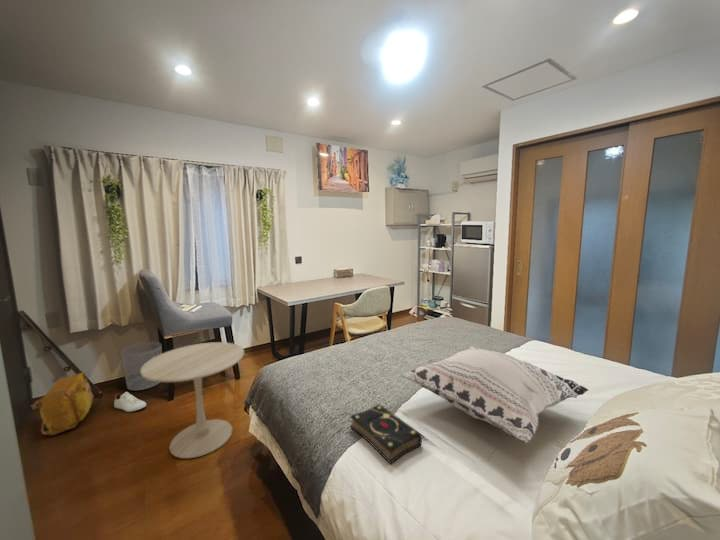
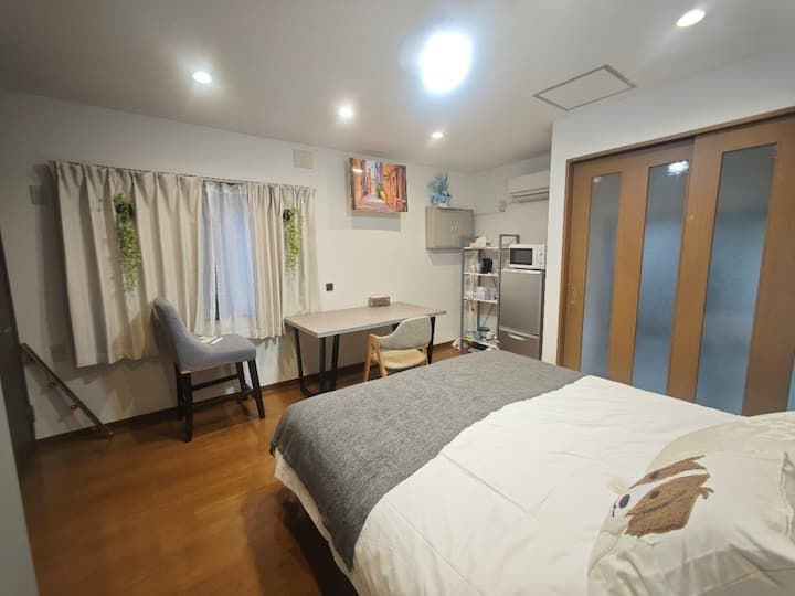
- waste bin [120,341,163,391]
- backpack [30,372,95,437]
- side table [140,341,245,459]
- decorative pillow [401,345,590,445]
- shoe [113,391,147,413]
- book [349,403,423,465]
